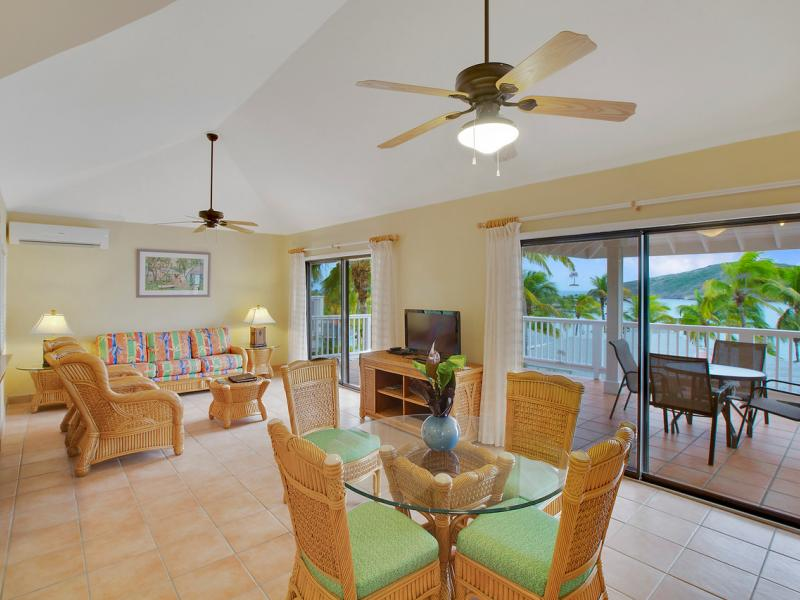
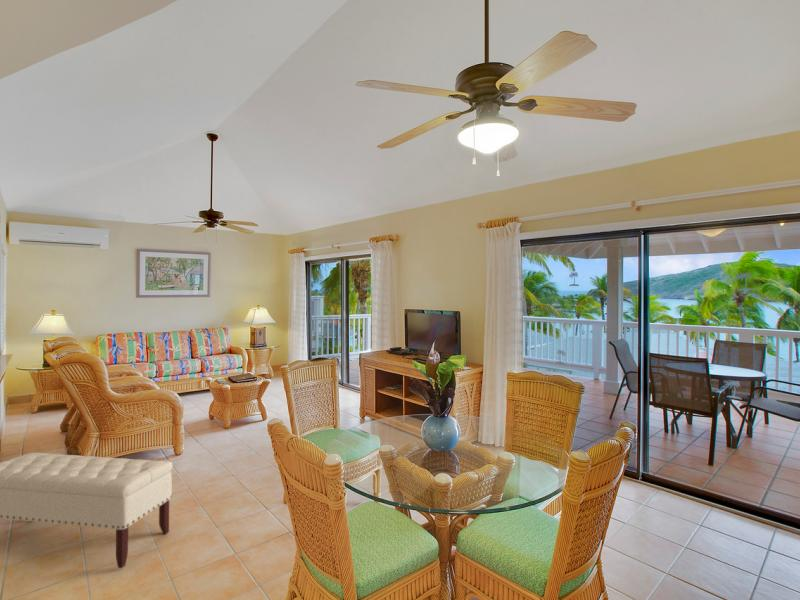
+ bench [0,452,174,569]
